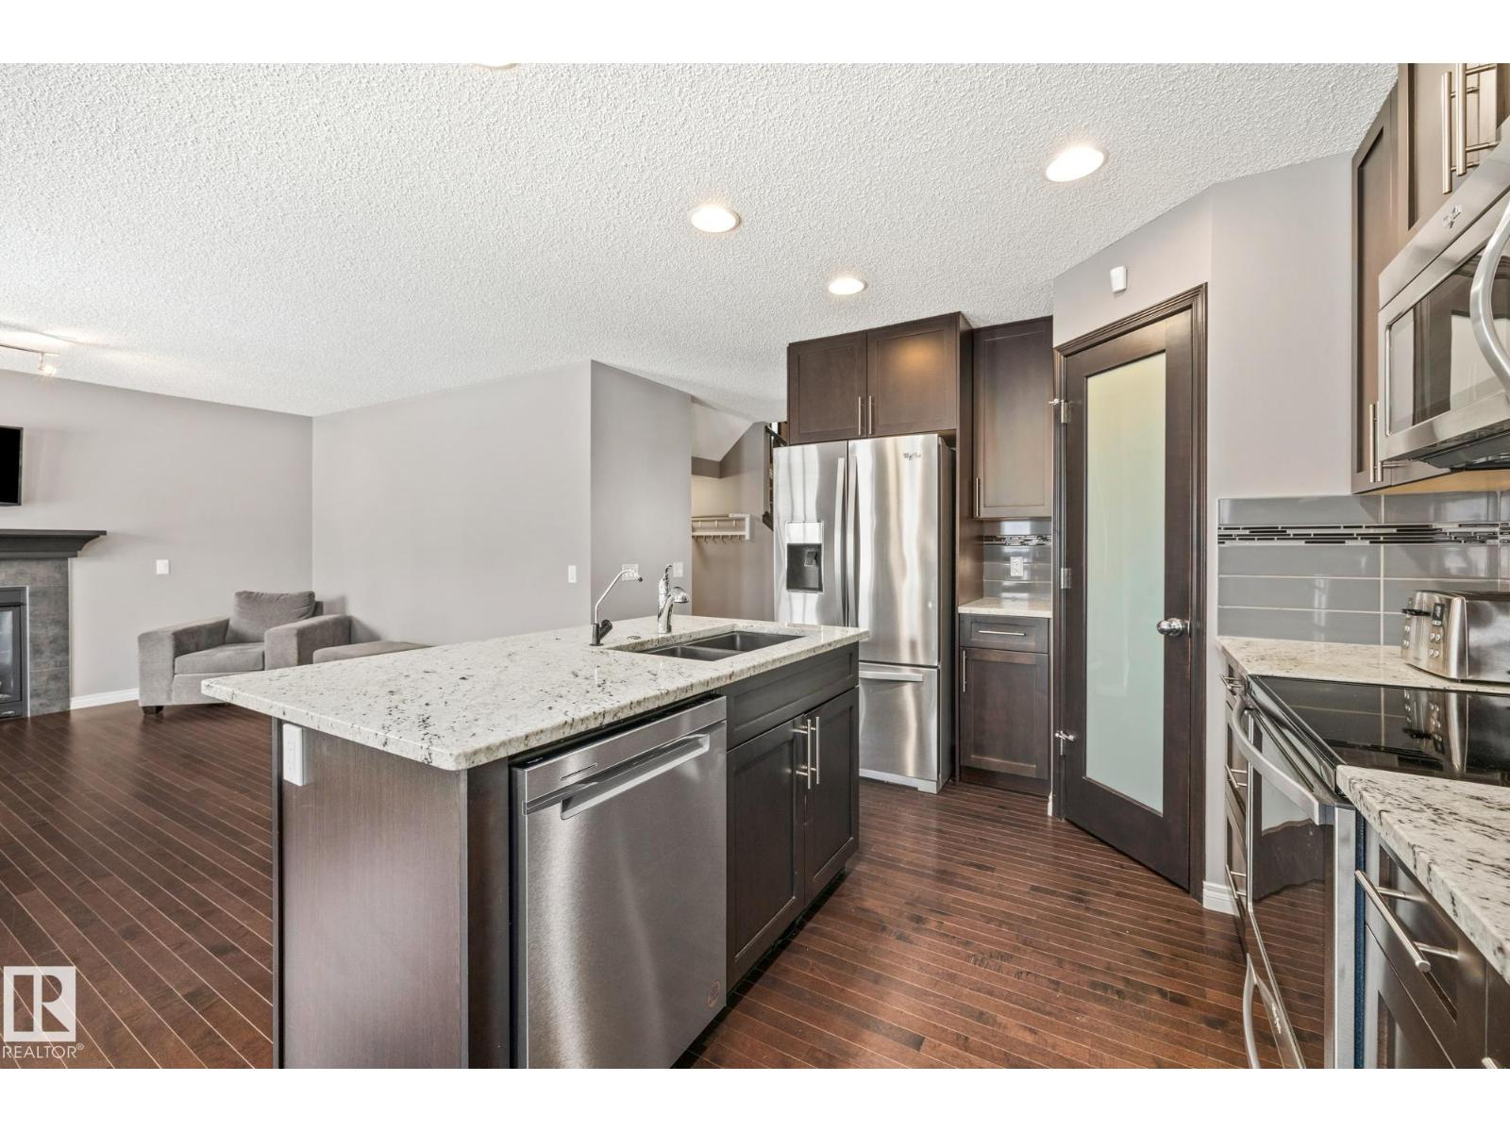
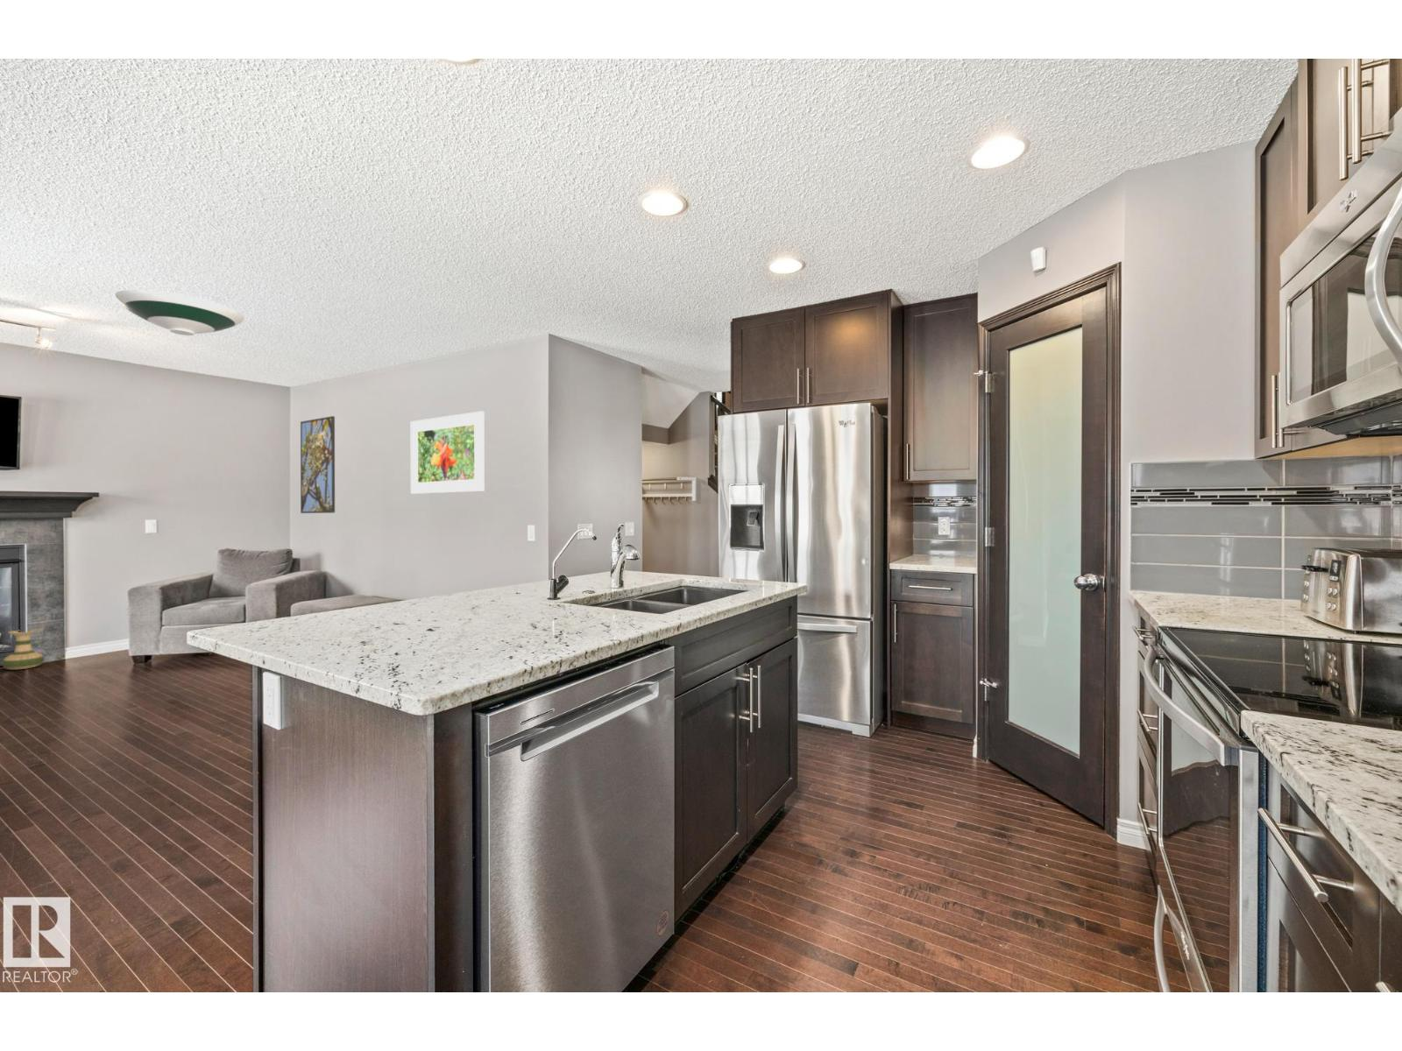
+ vase [1,628,45,670]
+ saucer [113,289,244,337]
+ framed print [410,410,486,495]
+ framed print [299,415,336,514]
